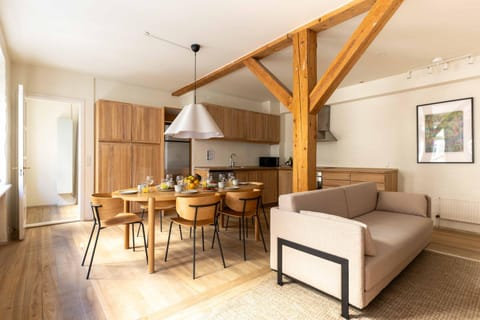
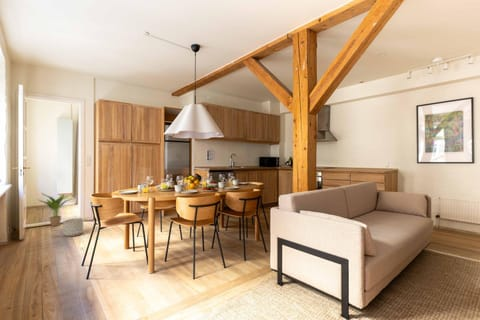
+ planter [62,217,84,238]
+ potted plant [37,192,74,227]
